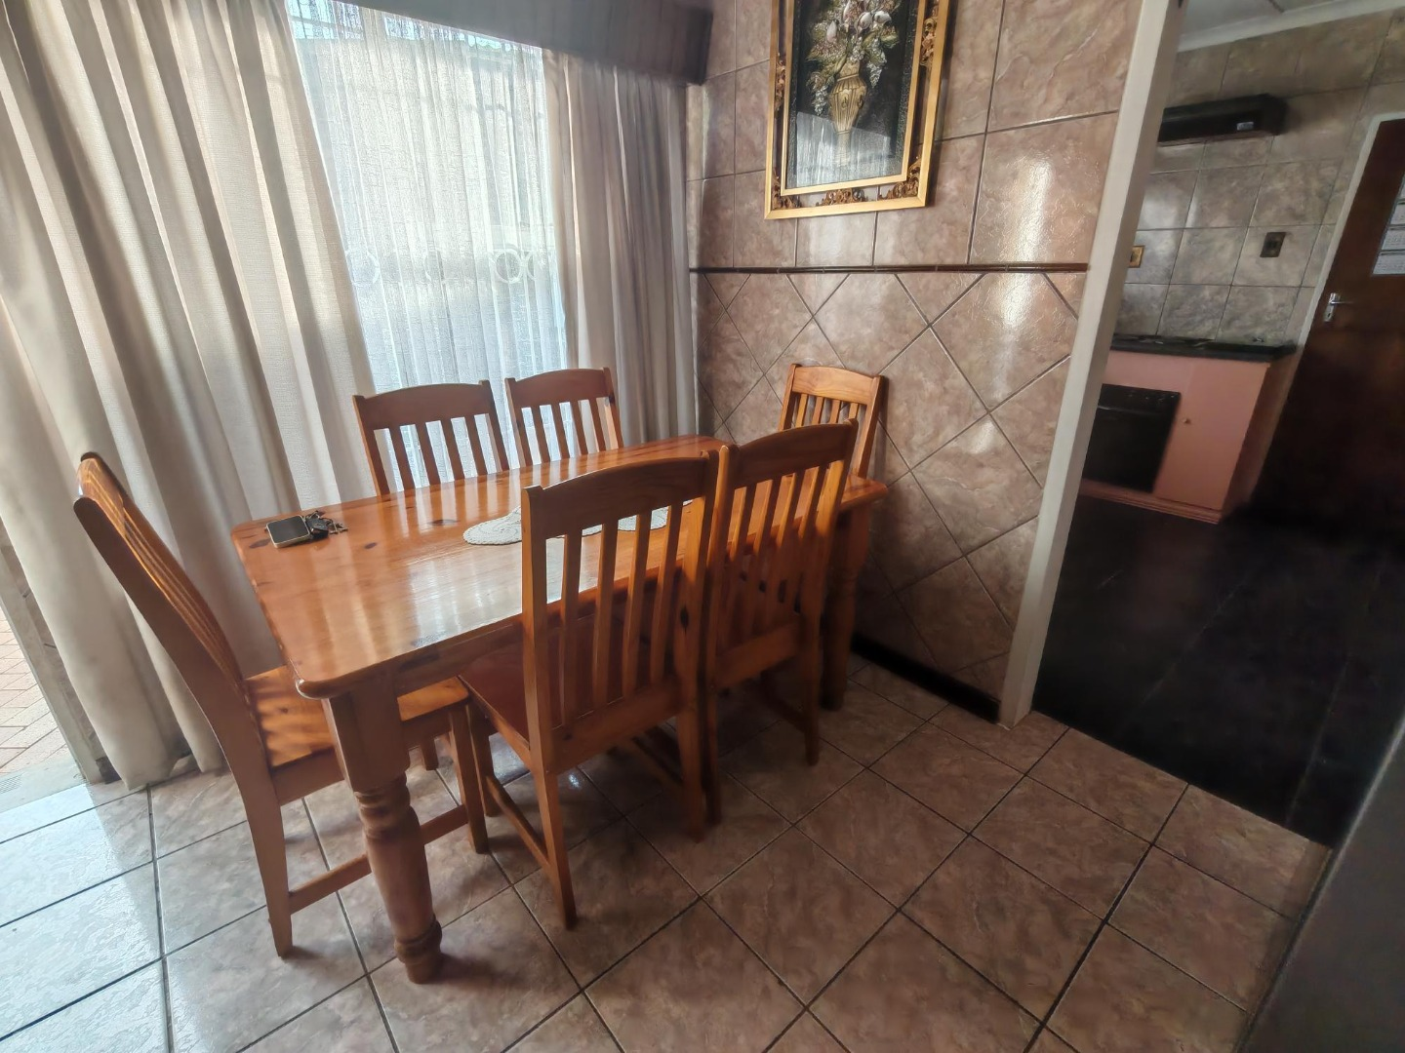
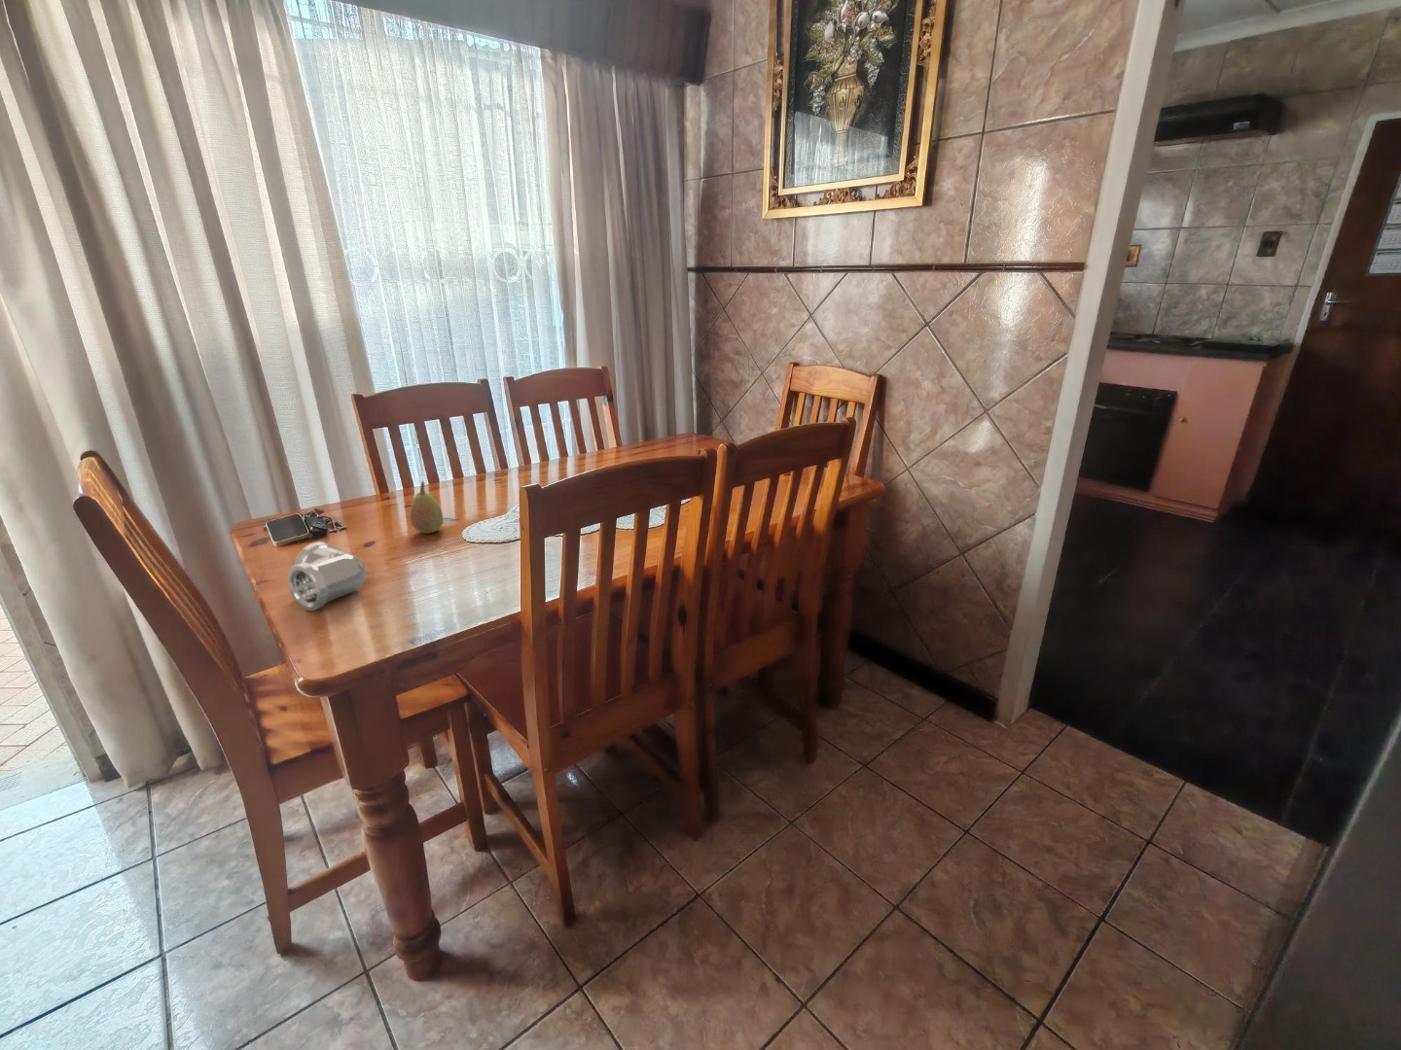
+ fruit [409,480,443,535]
+ pipe fitting [286,540,367,611]
